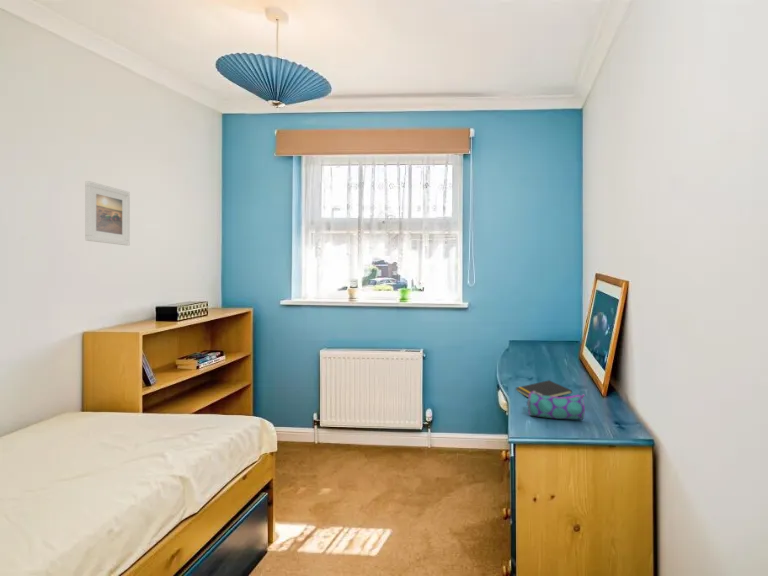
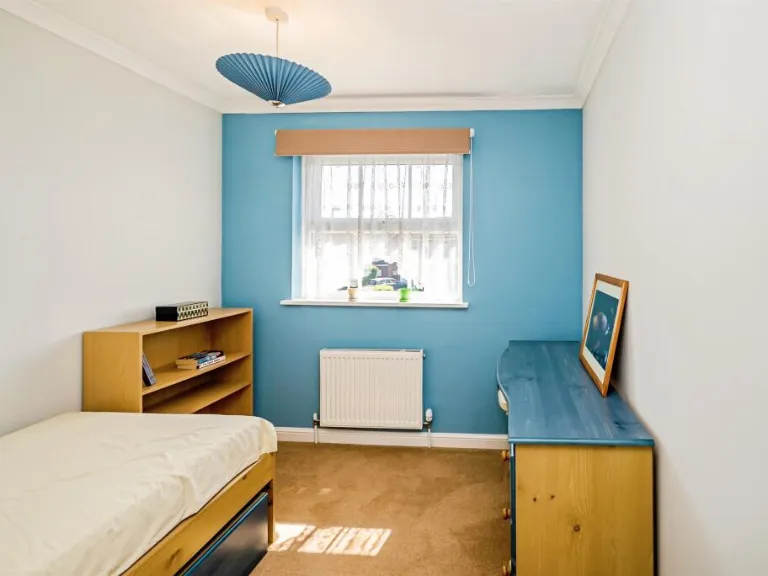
- pencil case [526,391,586,420]
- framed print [84,180,131,246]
- notepad [515,379,573,398]
